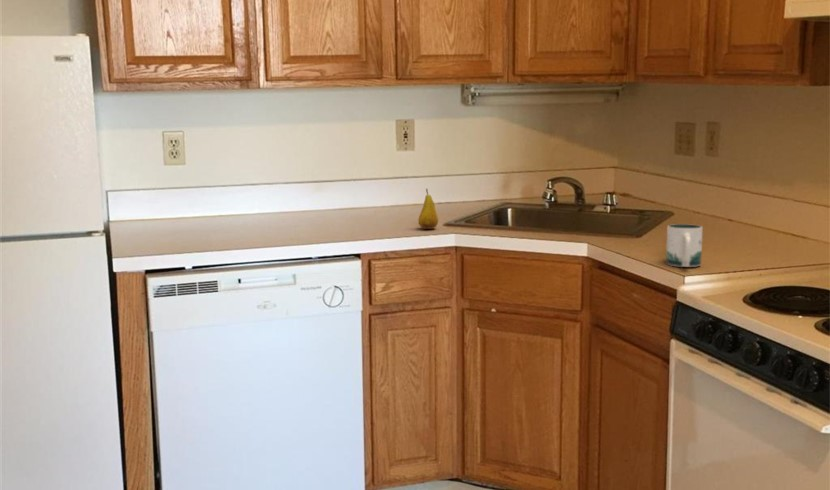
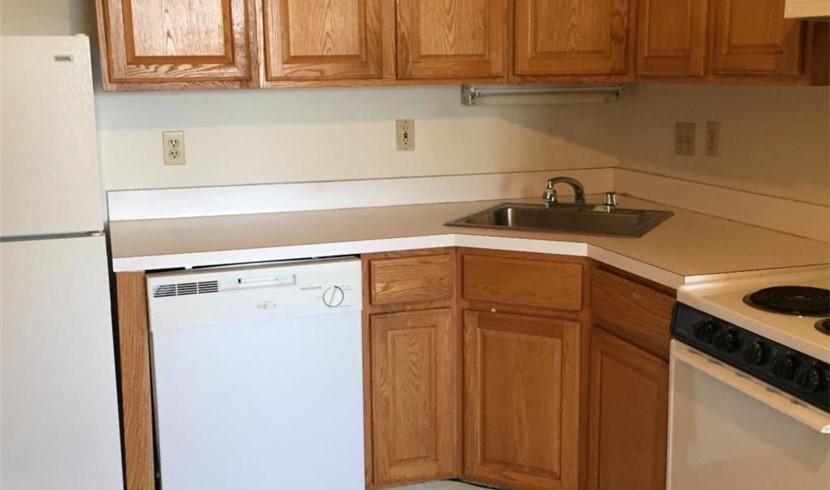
- mug [665,223,703,268]
- fruit [417,188,439,230]
